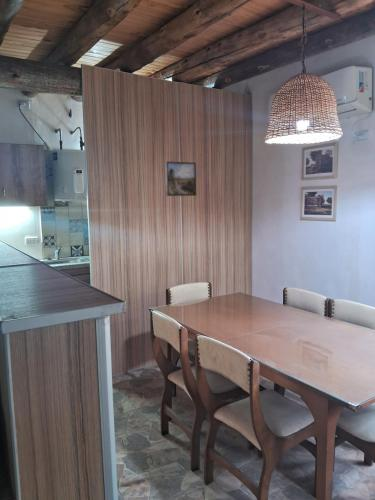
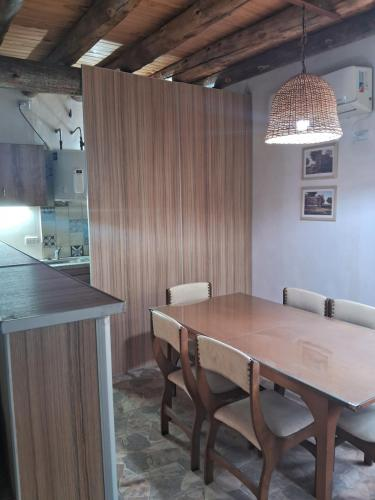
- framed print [165,161,197,197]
